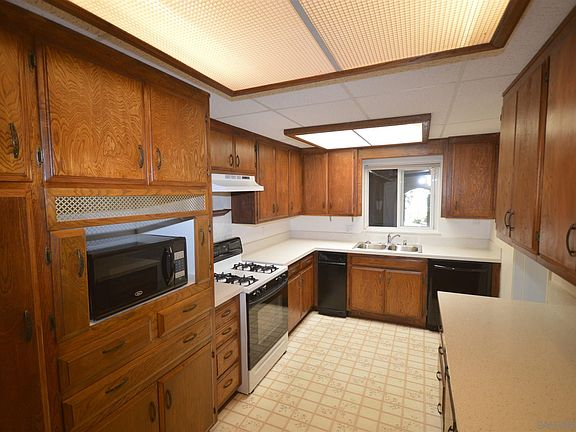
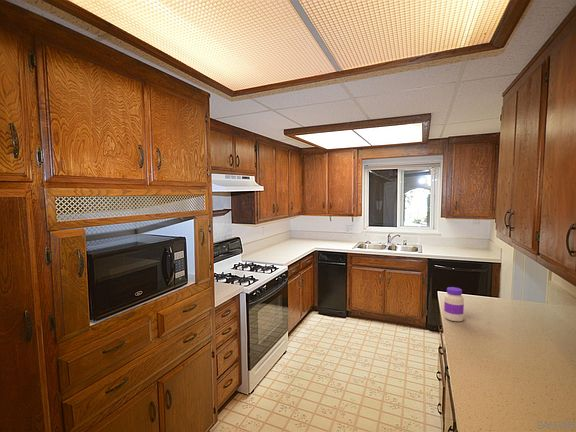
+ jar [443,286,465,322]
